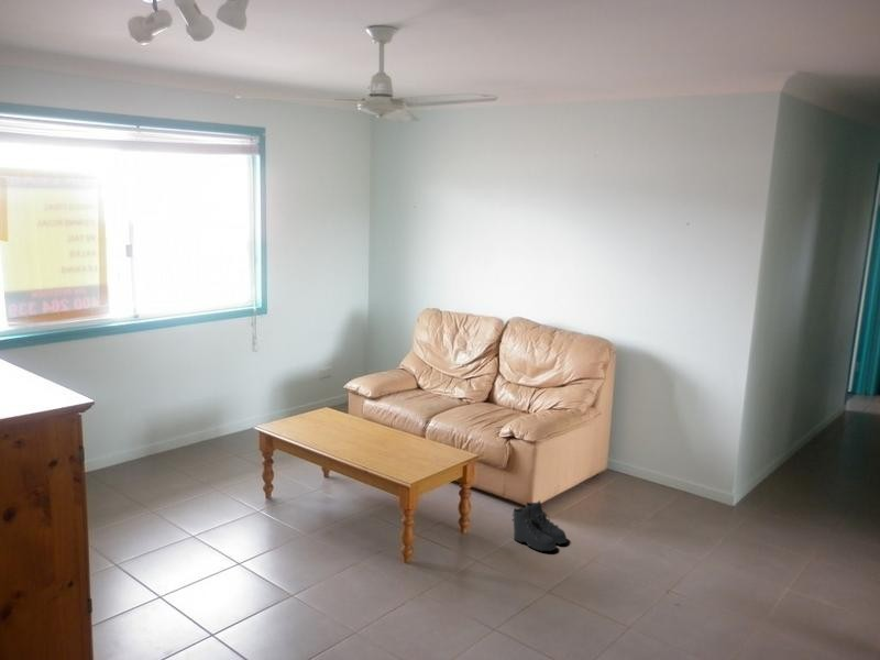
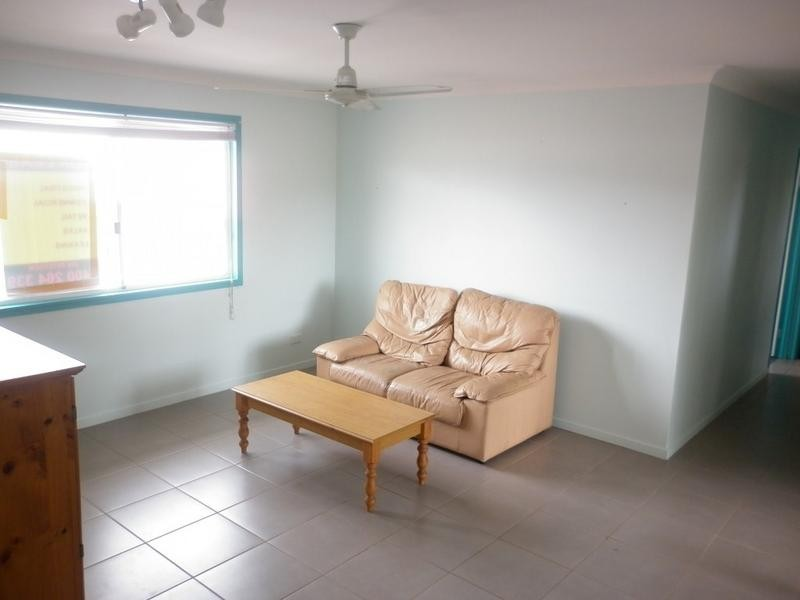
- boots [510,499,569,552]
